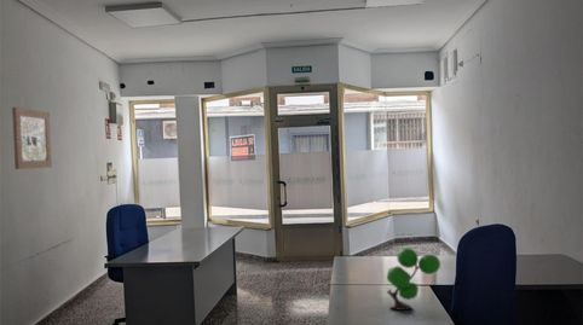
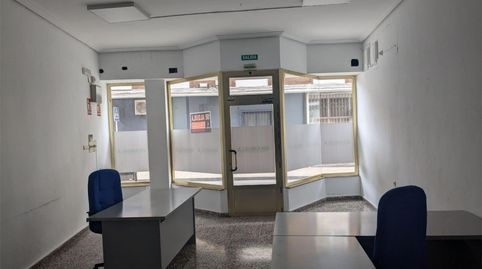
- plant [386,246,441,312]
- wall art [11,106,53,170]
